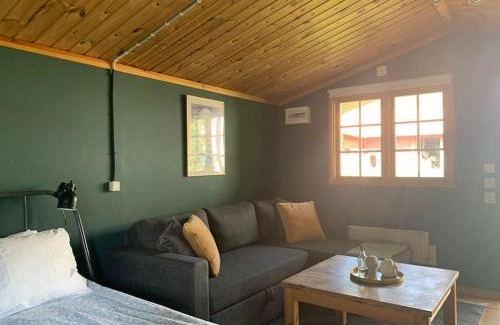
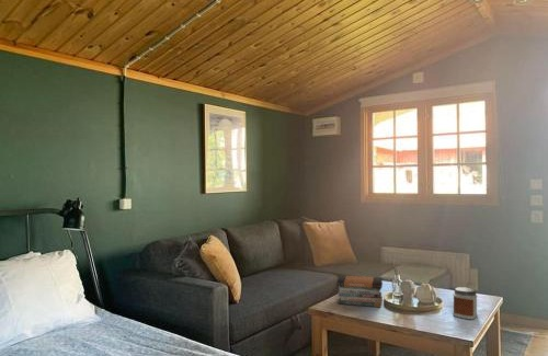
+ jar [452,286,479,320]
+ book stack [336,275,384,308]
